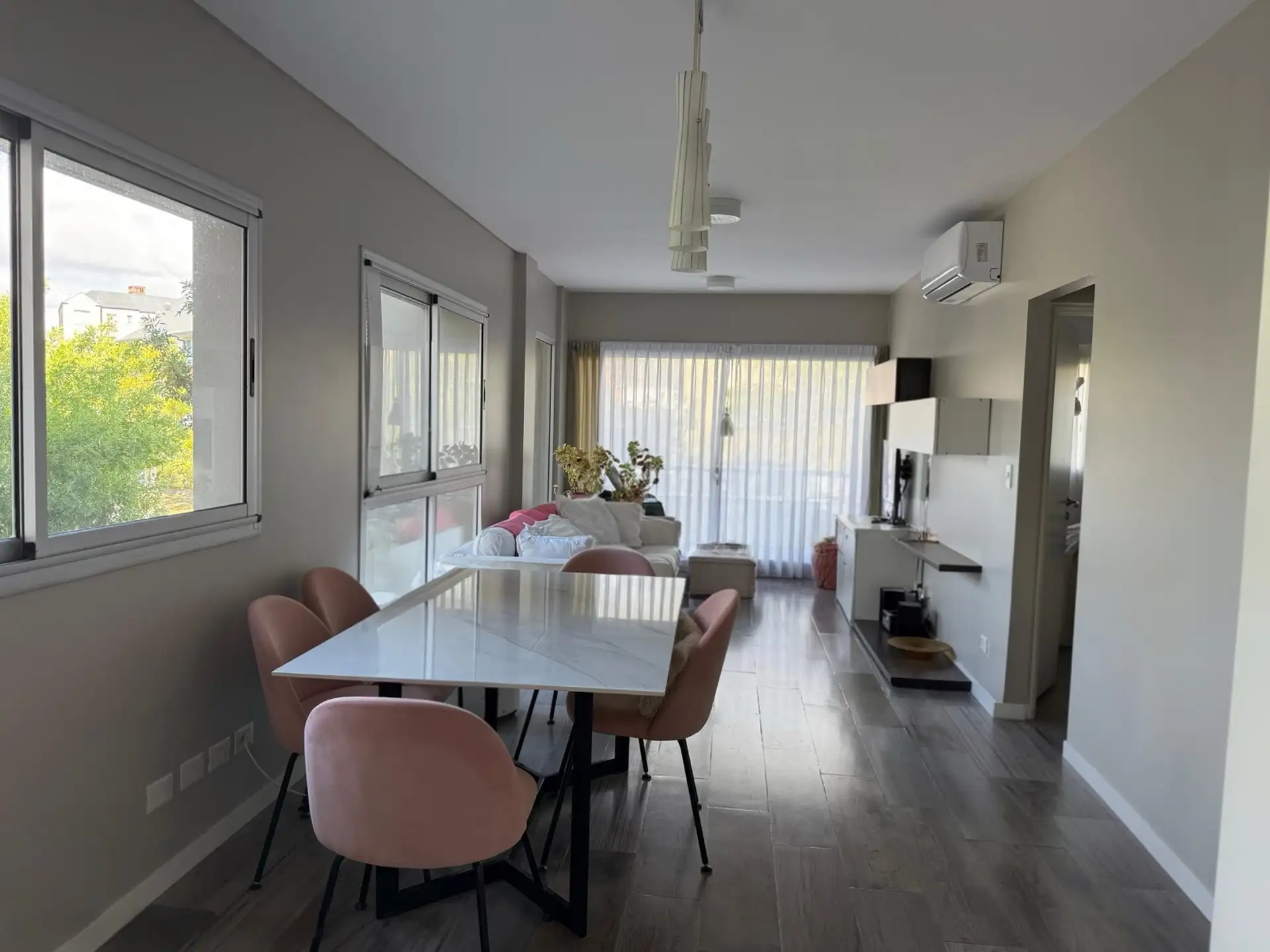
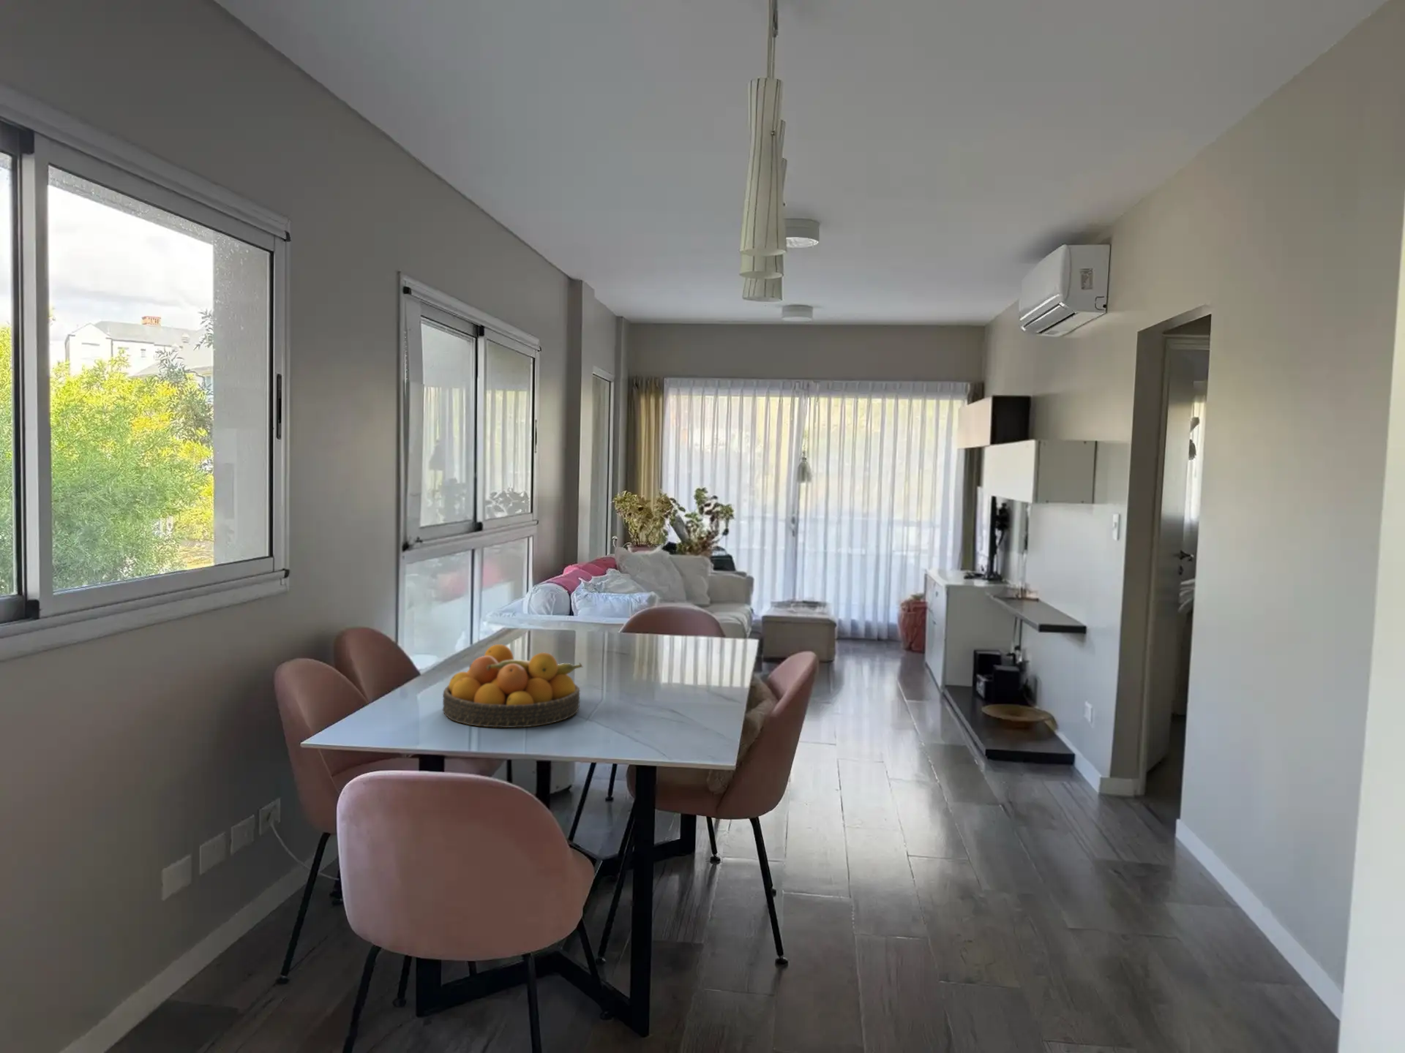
+ fruit bowl [443,644,584,728]
